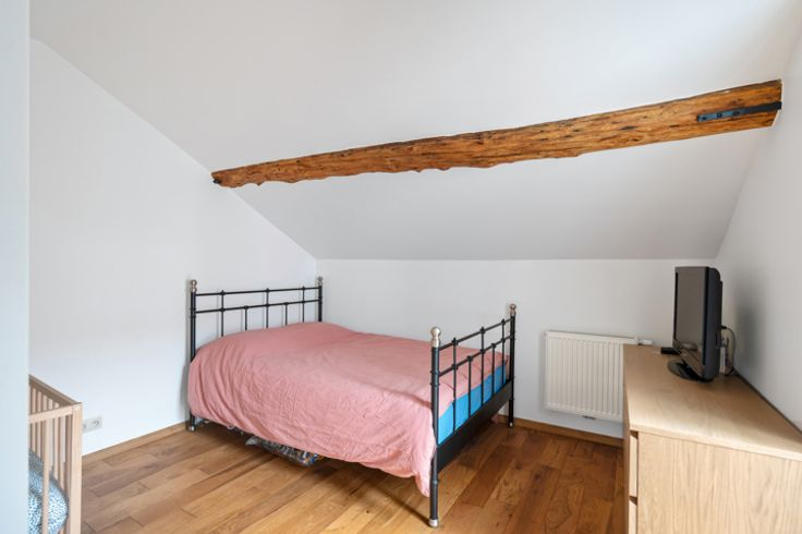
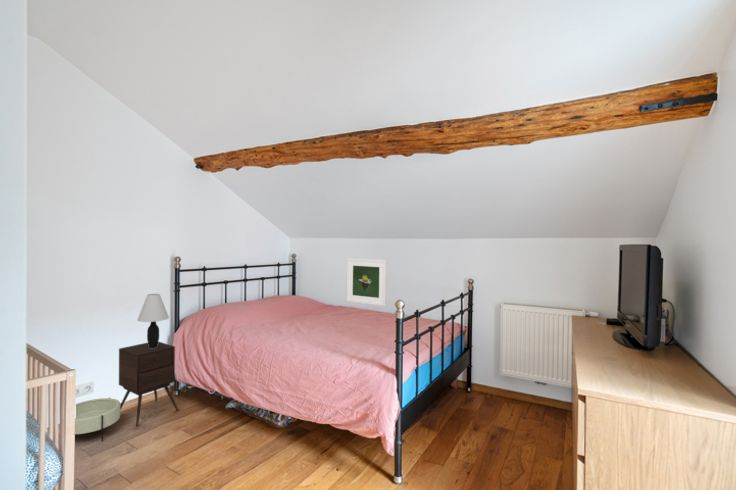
+ side table [118,341,179,427]
+ table lamp [136,293,170,348]
+ planter [74,397,121,442]
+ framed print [345,257,388,307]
